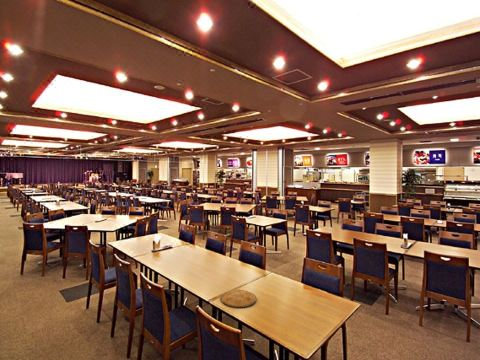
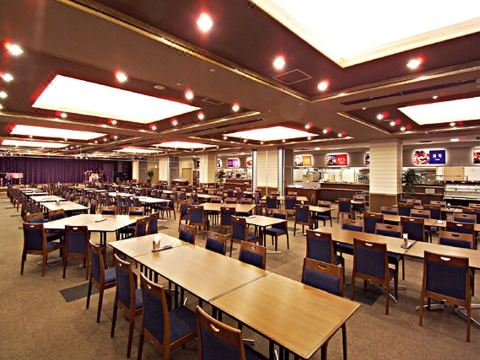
- plate [219,288,258,309]
